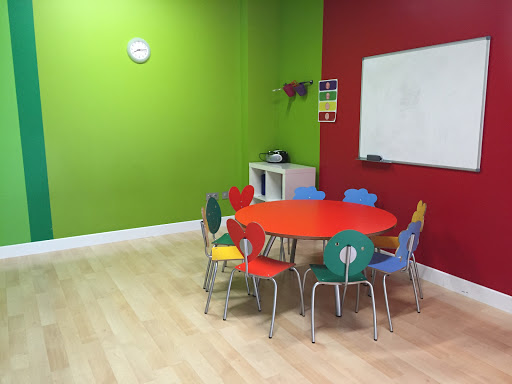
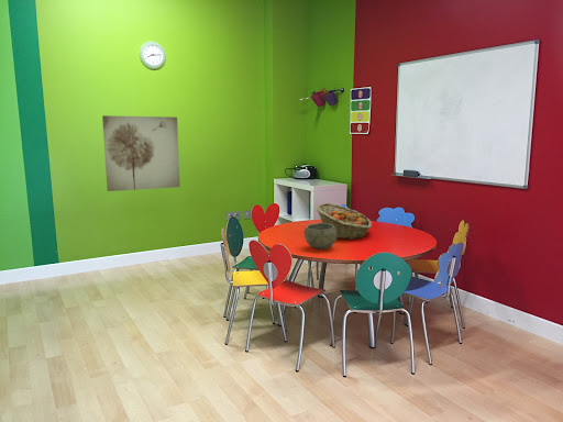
+ bowl [303,222,338,251]
+ wall art [101,114,181,192]
+ fruit basket [316,202,373,241]
